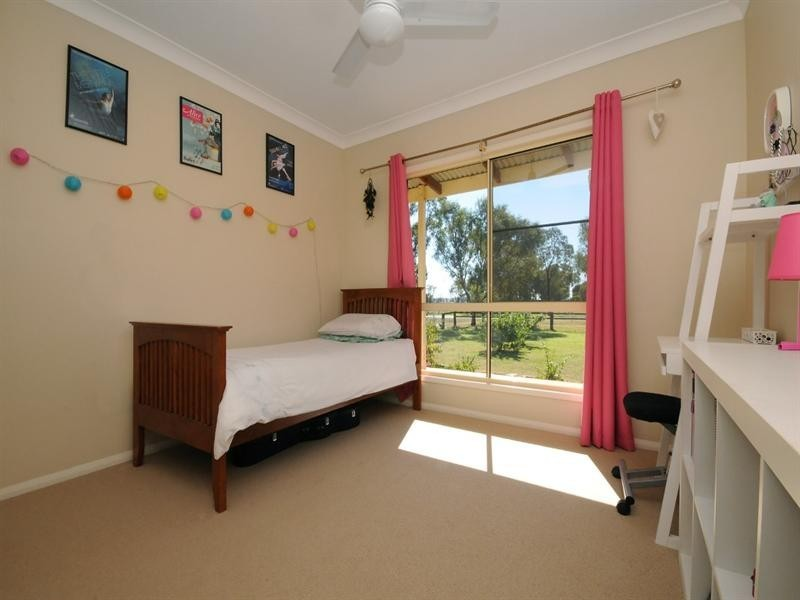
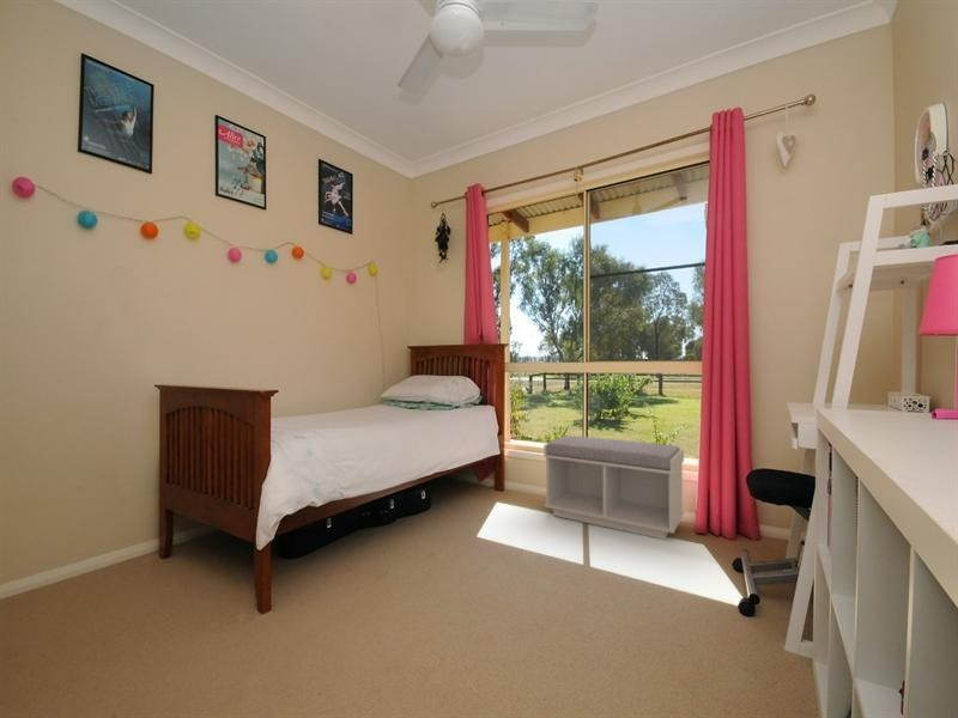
+ bench [542,434,685,541]
